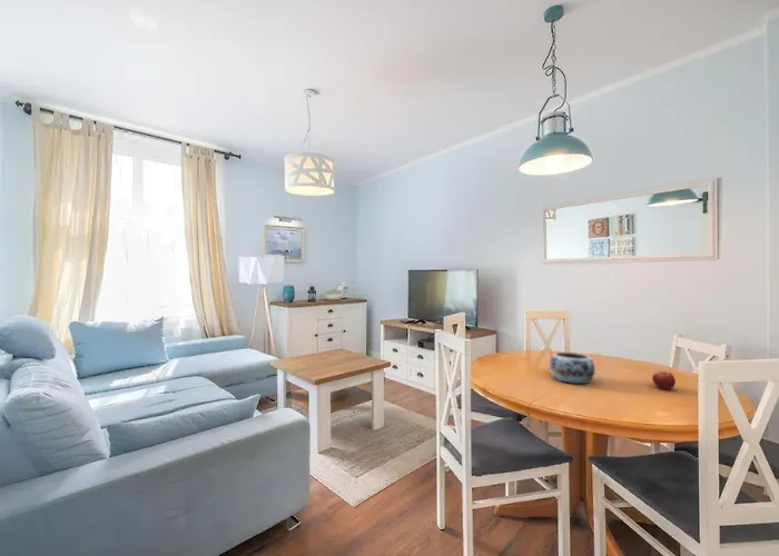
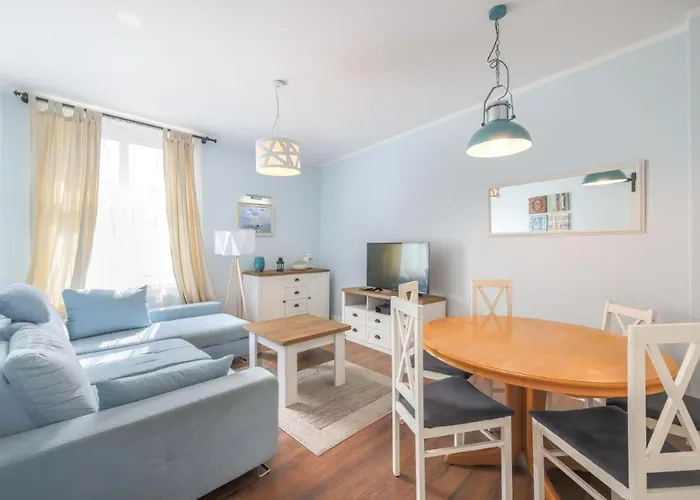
- fruit [651,370,677,390]
- decorative bowl [548,351,596,385]
